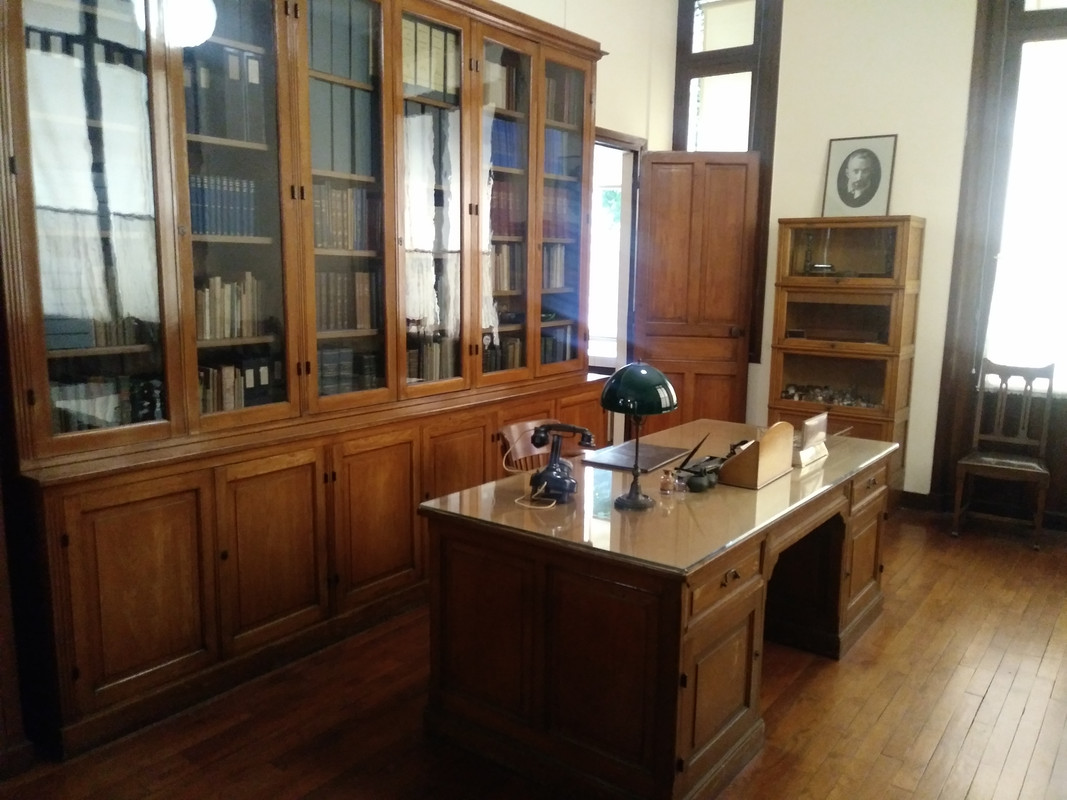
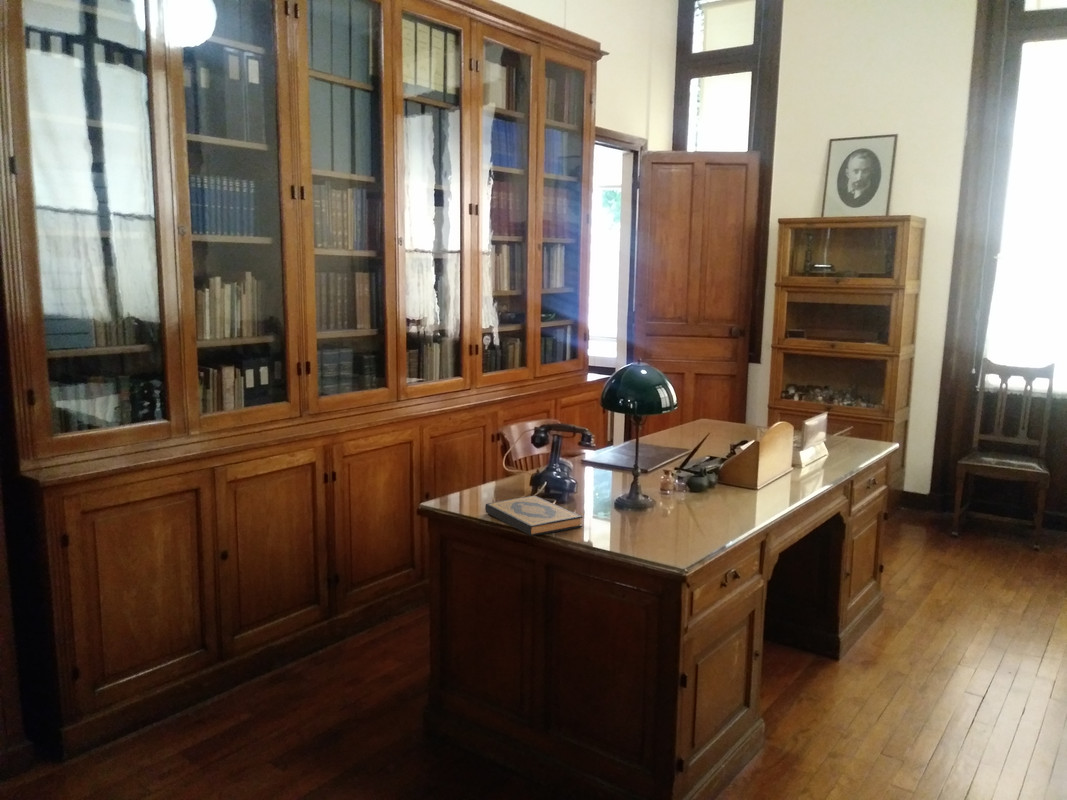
+ hardback book [484,495,583,537]
